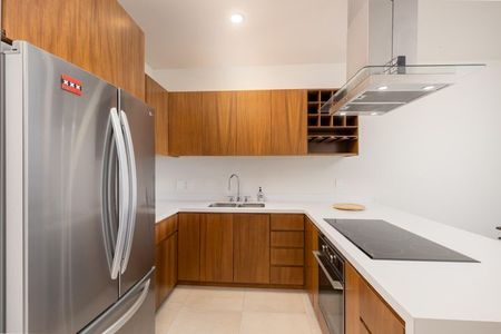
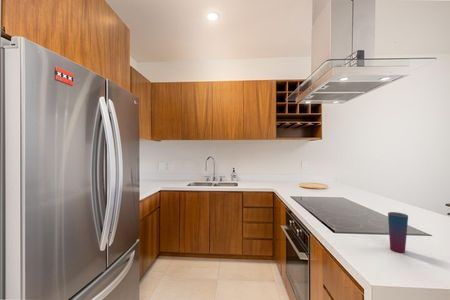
+ cup [387,211,409,253]
